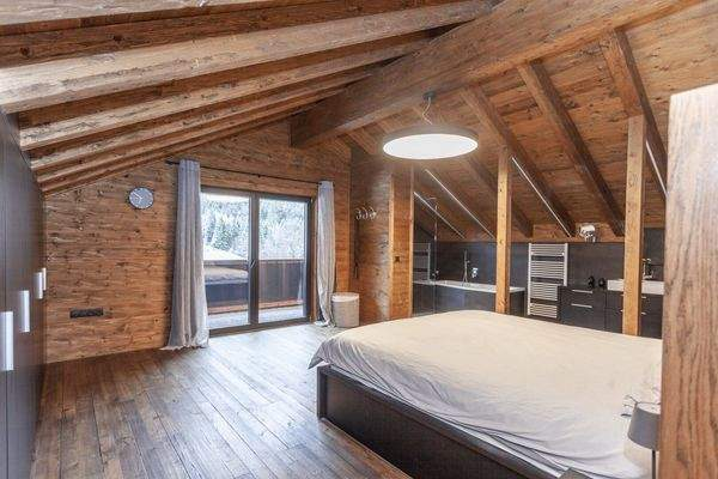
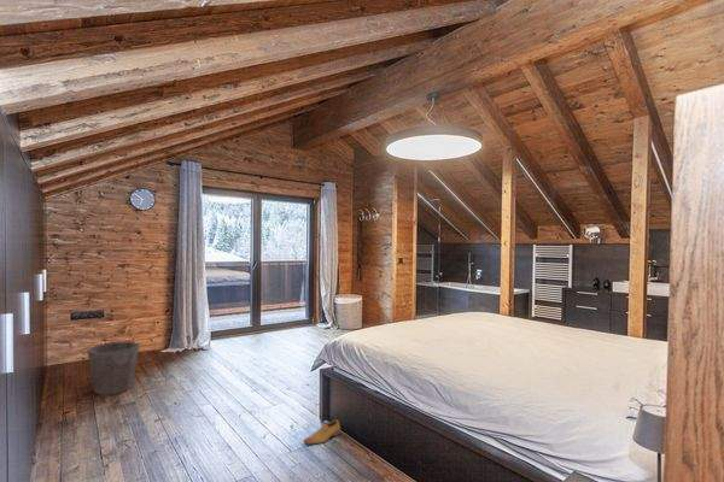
+ waste bin [86,340,141,396]
+ shoe [303,418,343,446]
